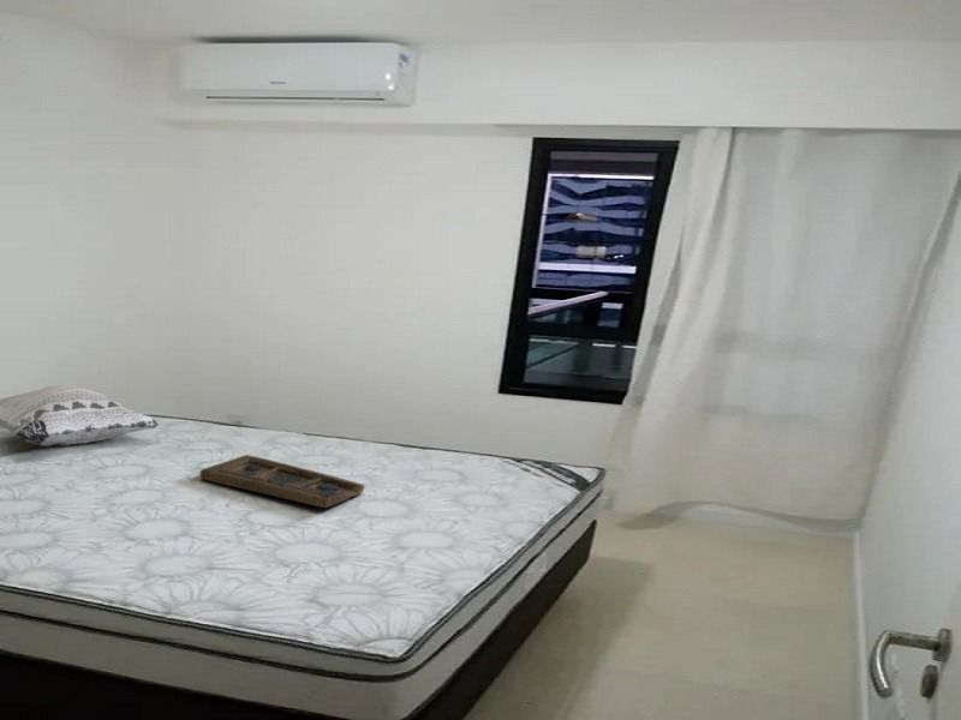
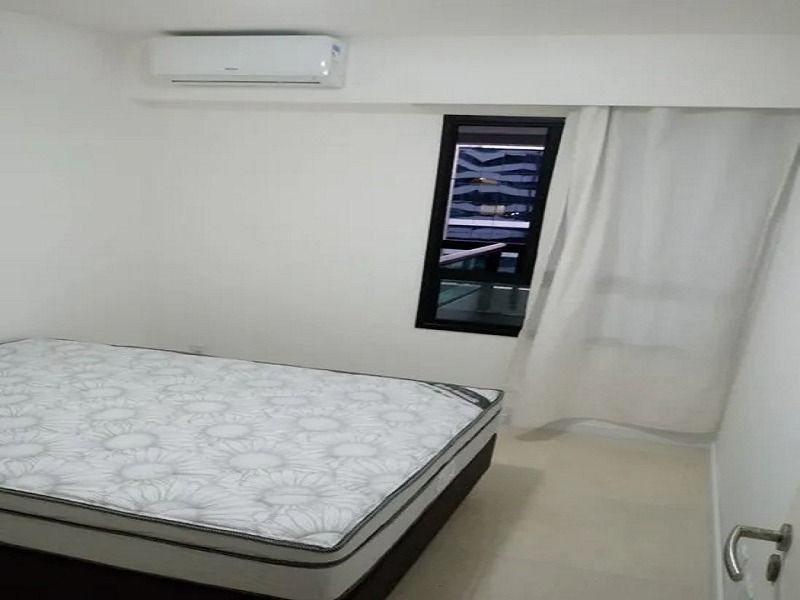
- decorative tray [199,454,365,509]
- decorative pillow [0,384,160,449]
